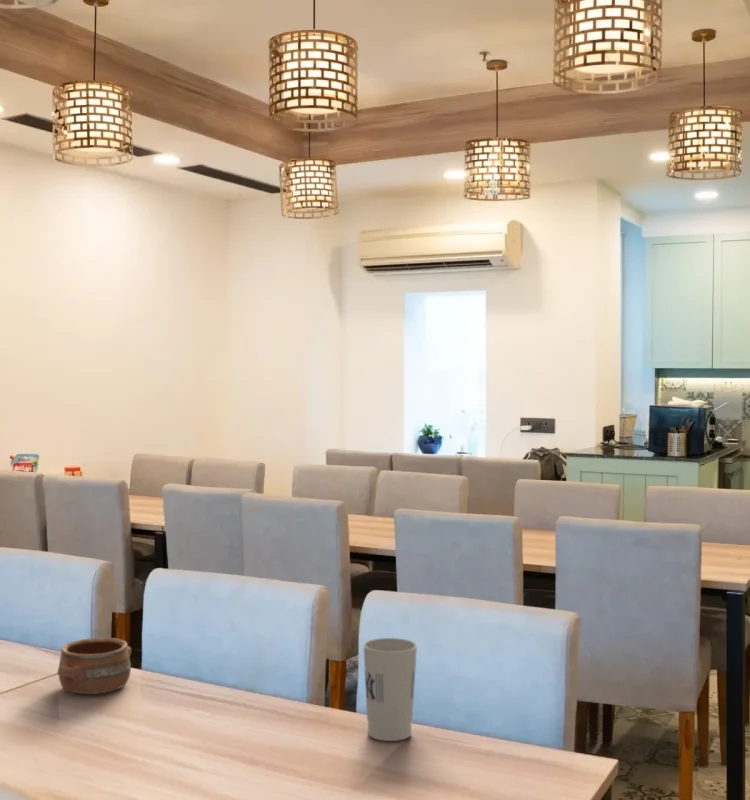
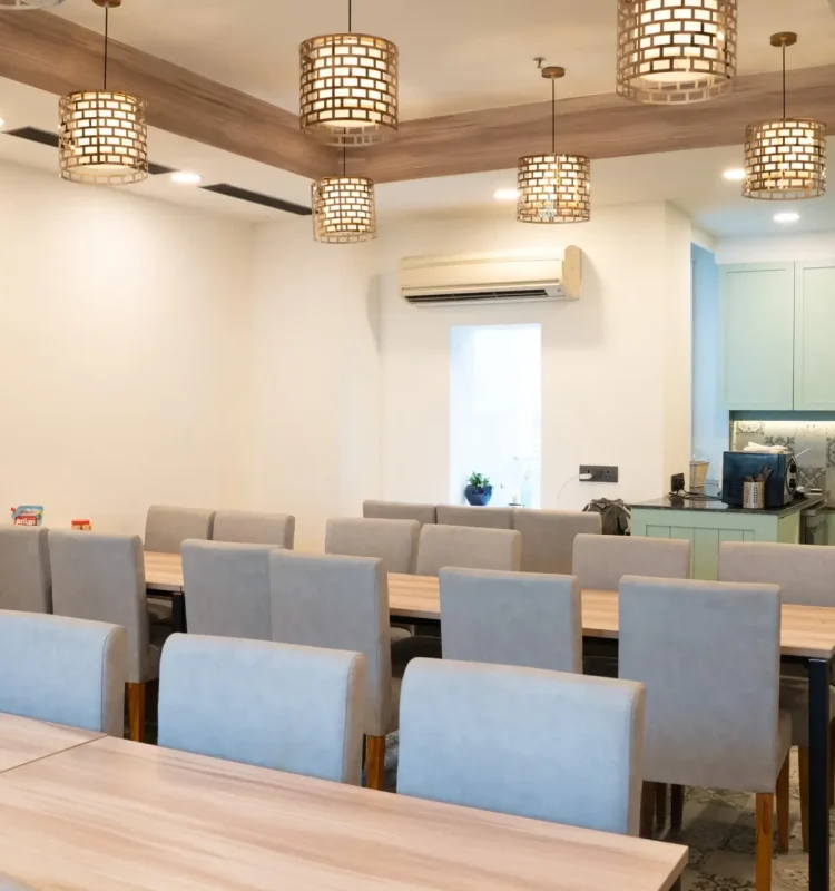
- pottery [56,637,132,695]
- cup [362,637,418,742]
